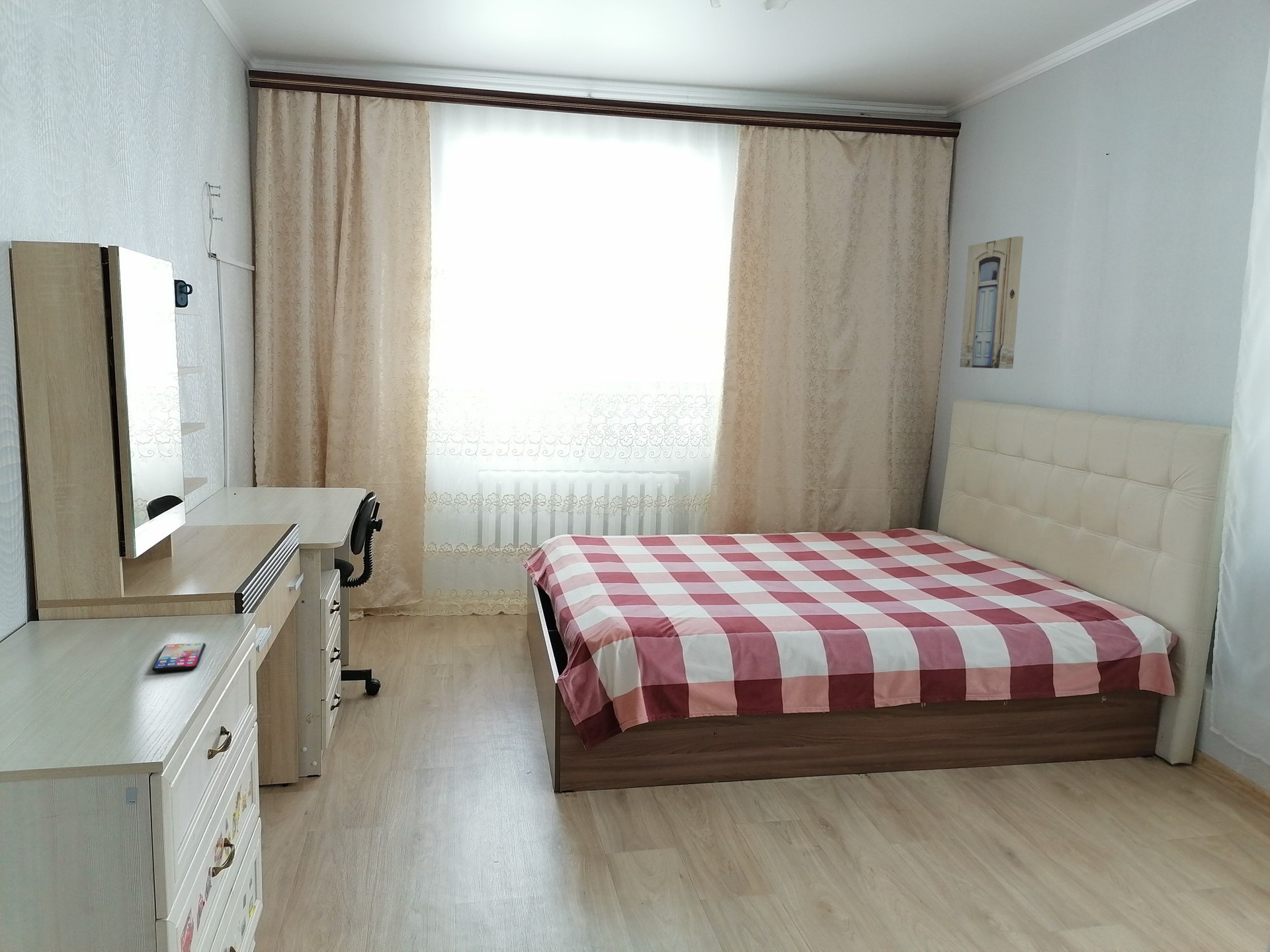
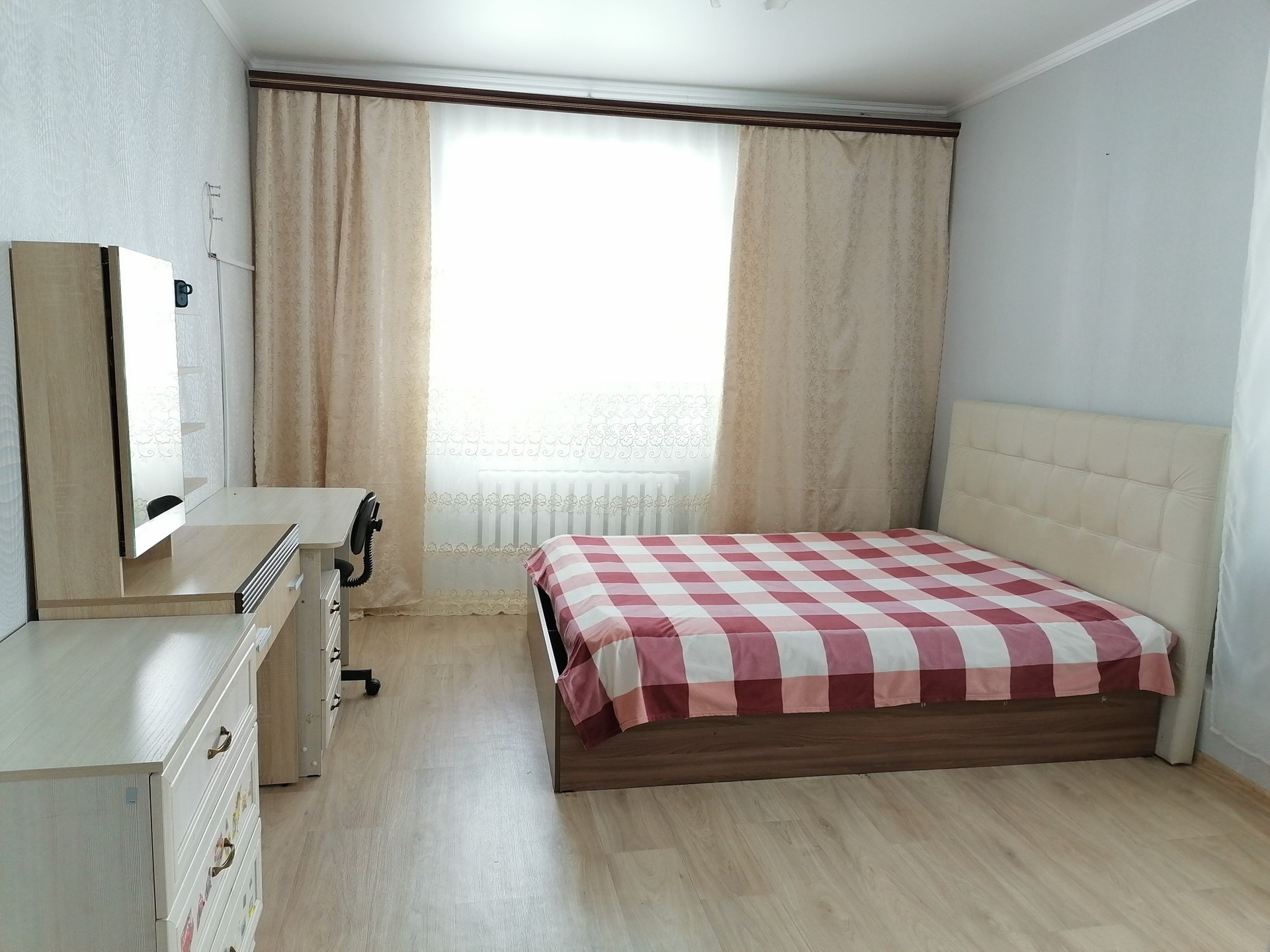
- wall art [959,236,1024,370]
- smartphone [151,642,206,672]
